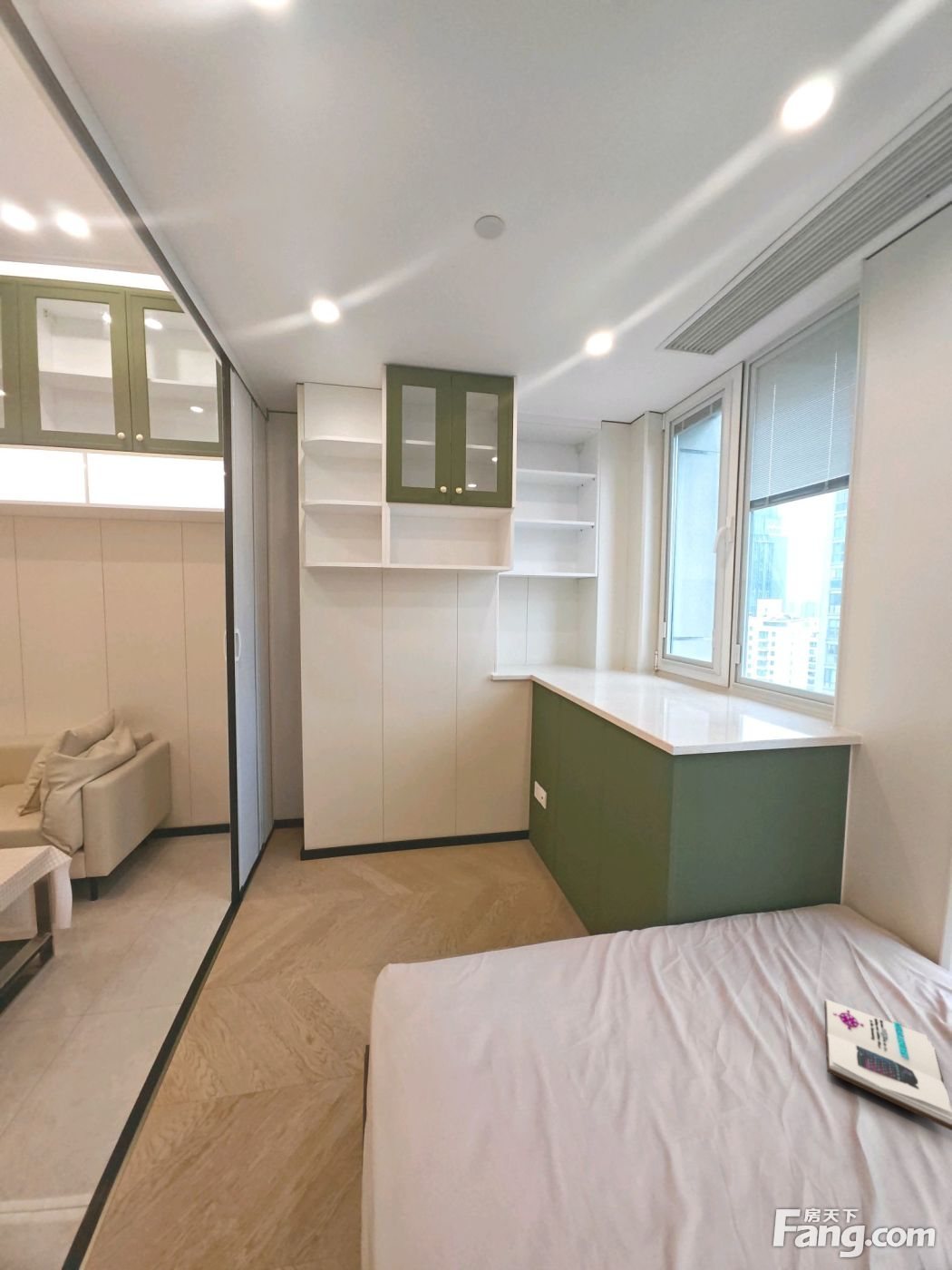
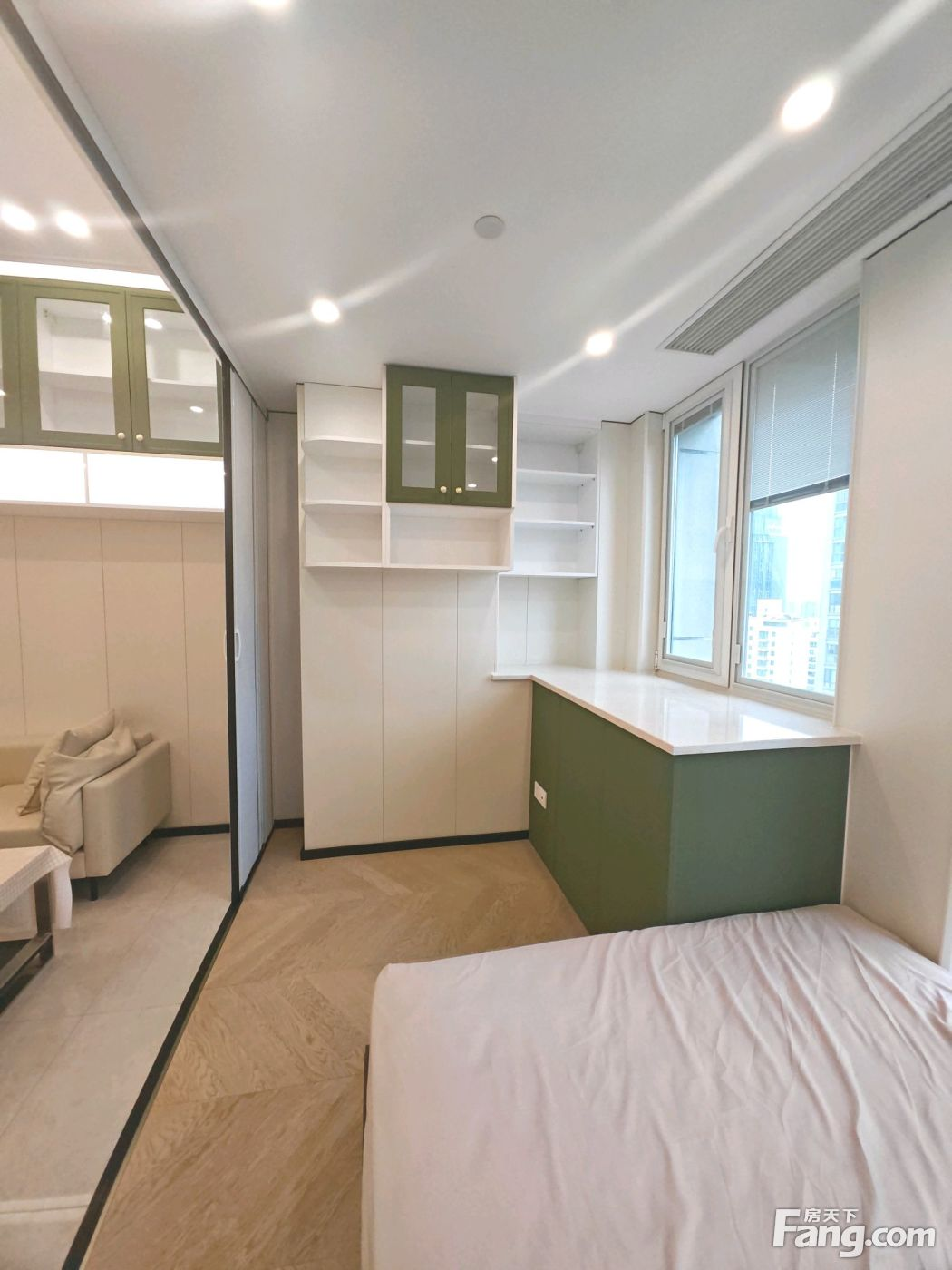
- book [823,998,952,1131]
